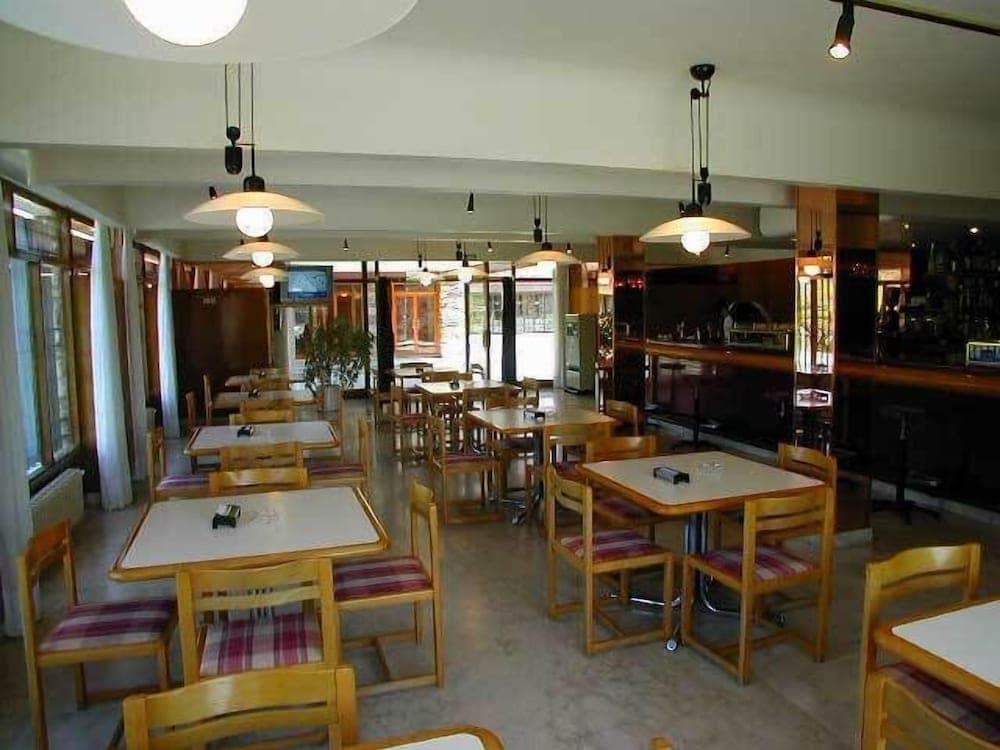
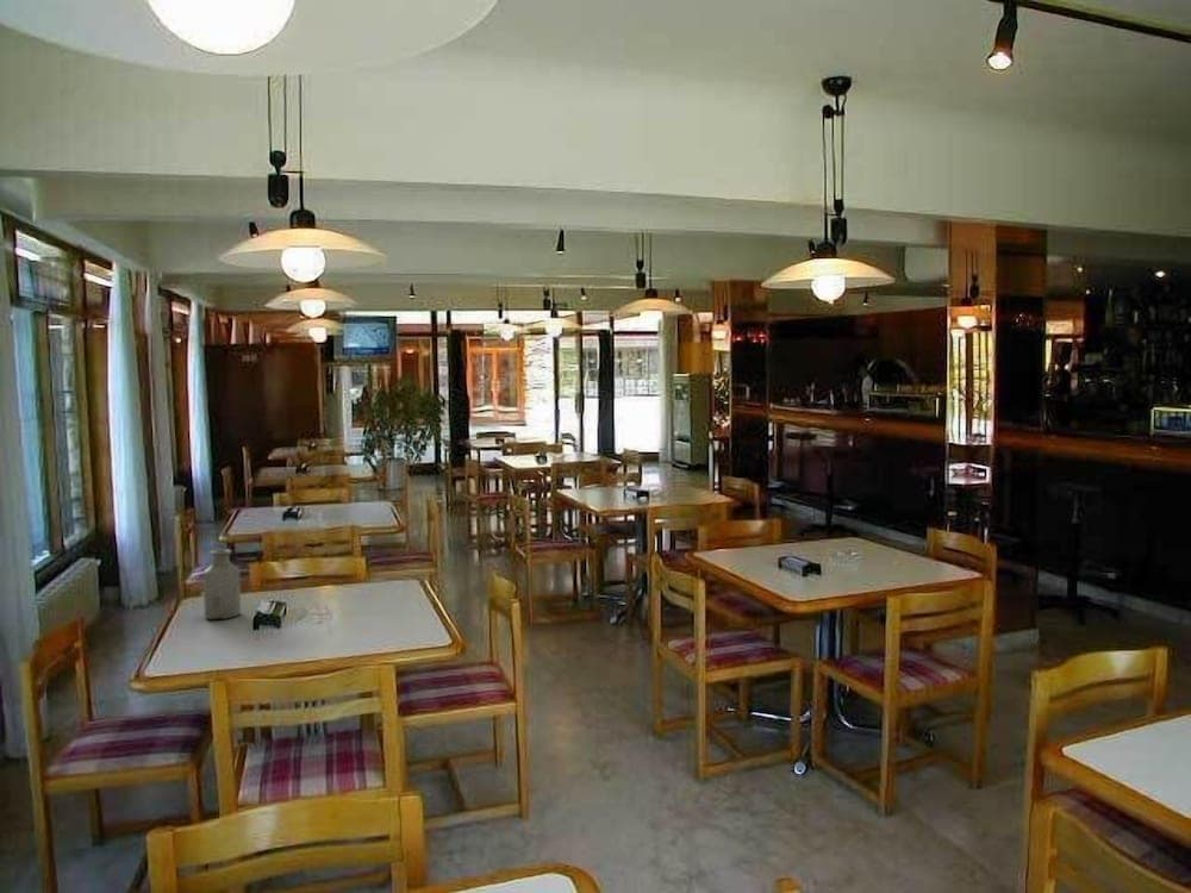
+ bottle [202,548,242,620]
